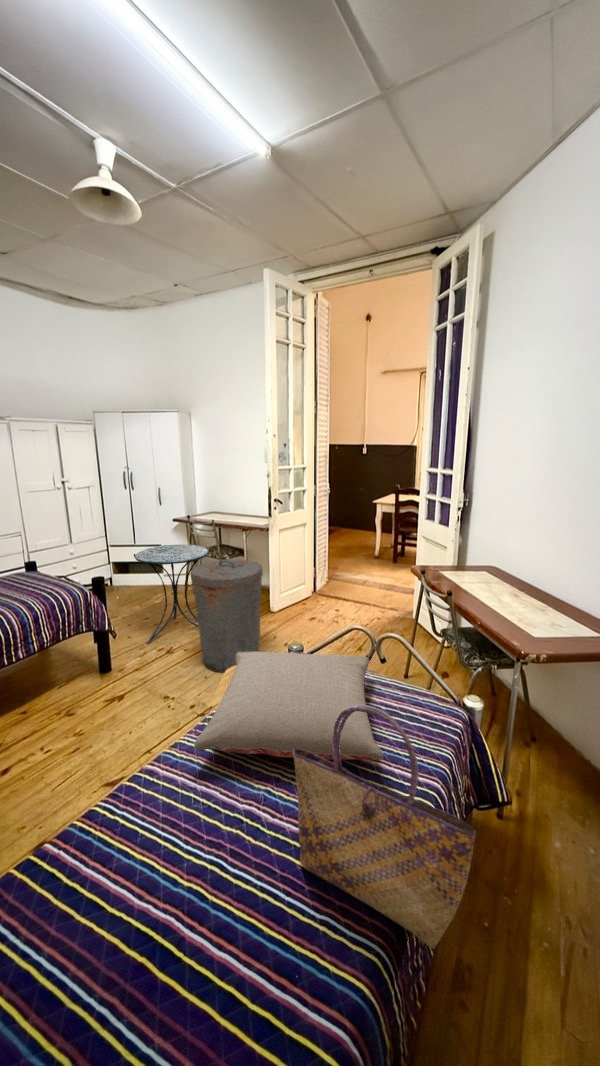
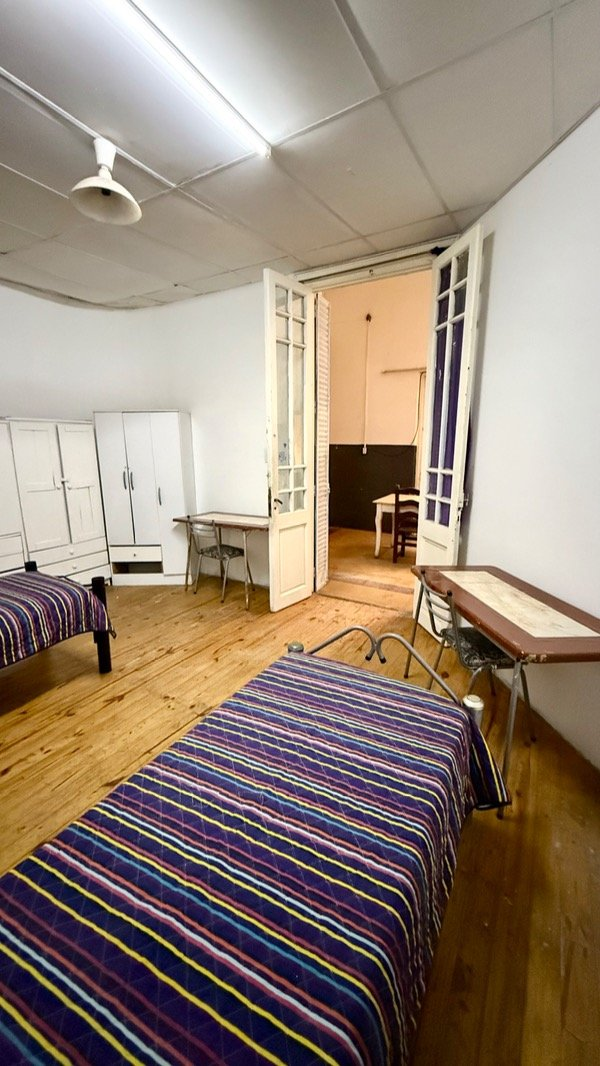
- trash can [190,559,264,674]
- tote bag [293,704,477,950]
- pillow [193,651,384,761]
- side table [133,543,209,644]
